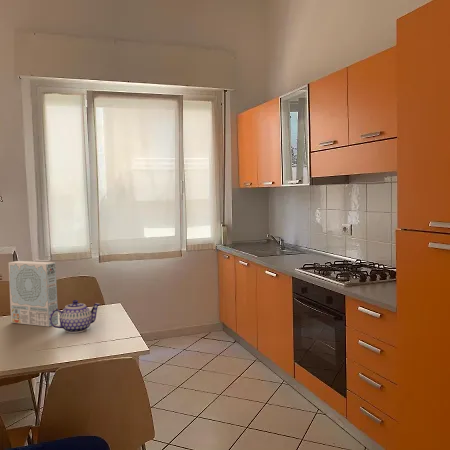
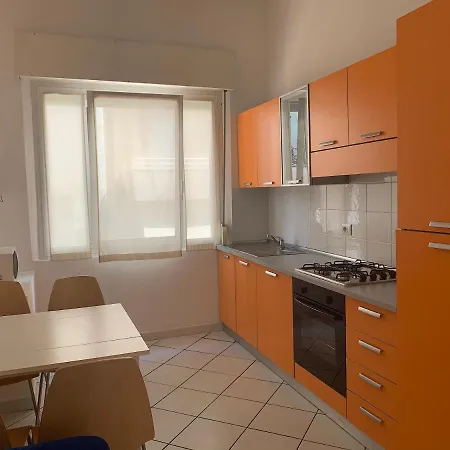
- cereal box [7,260,59,328]
- teapot [49,299,101,334]
